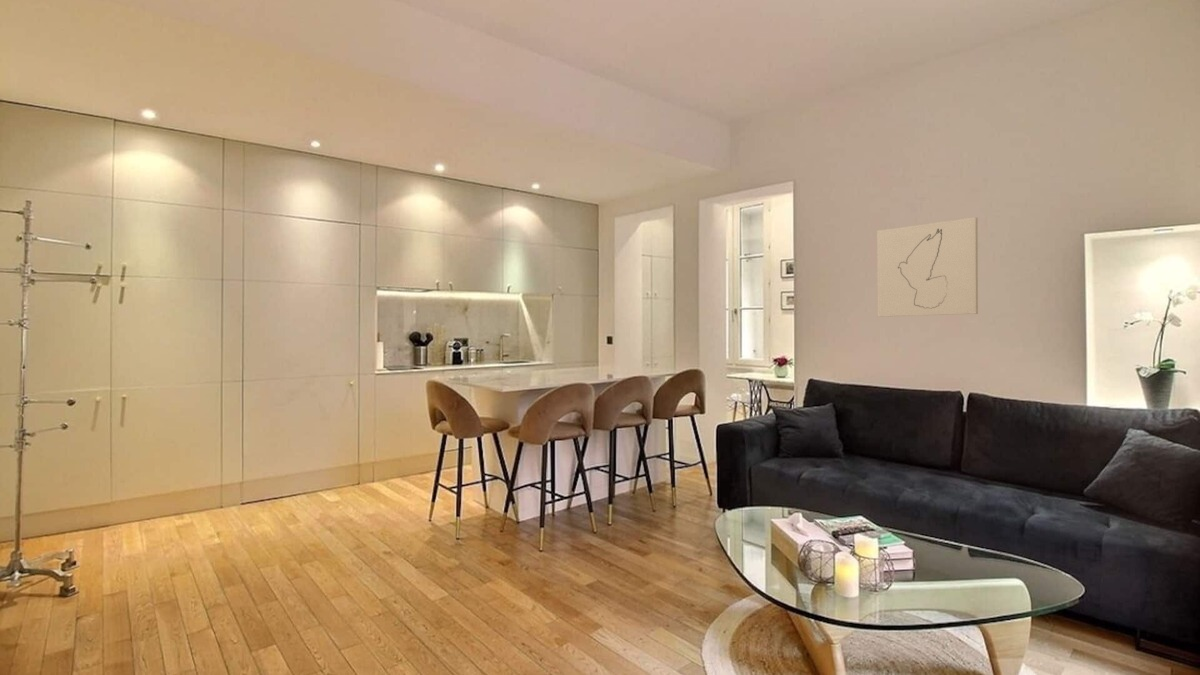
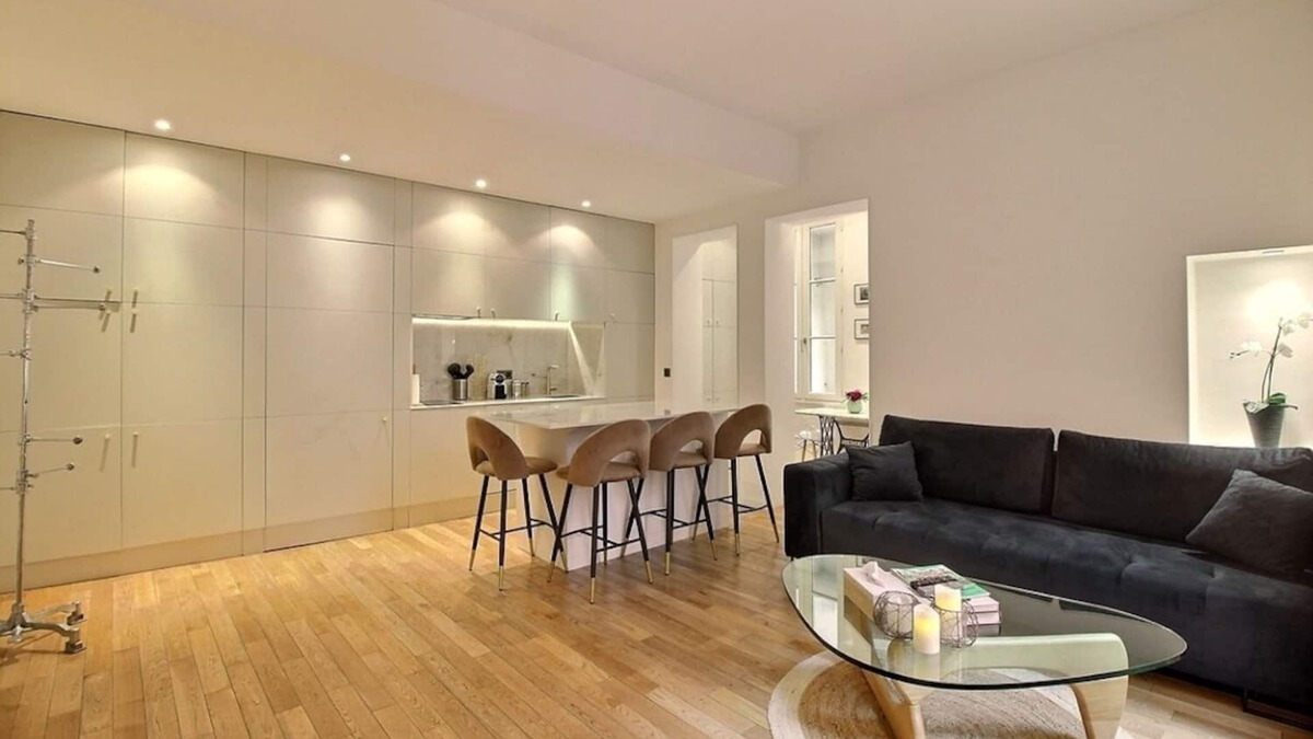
- wall art [876,216,979,318]
